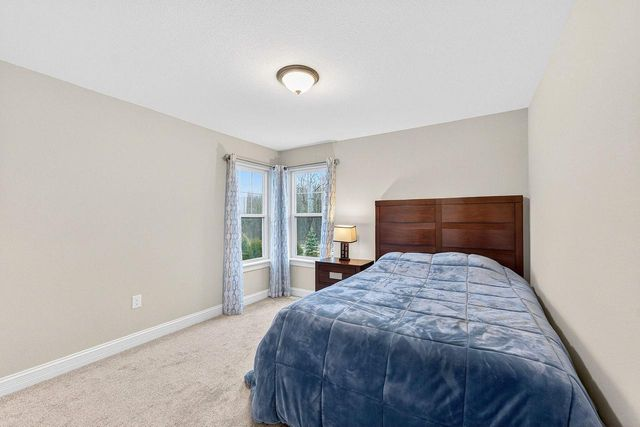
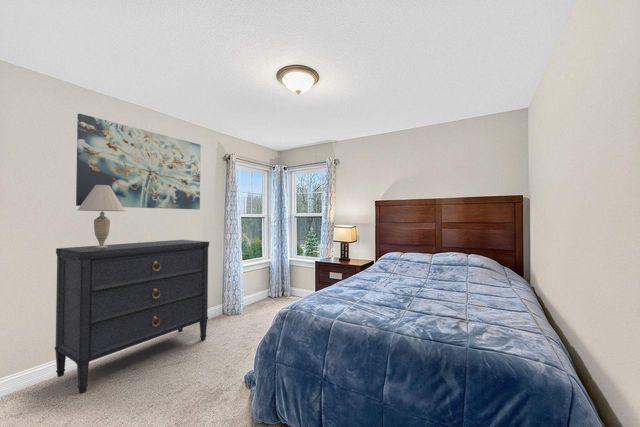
+ table lamp [76,185,126,248]
+ dresser [54,239,210,394]
+ wall art [75,113,202,210]
